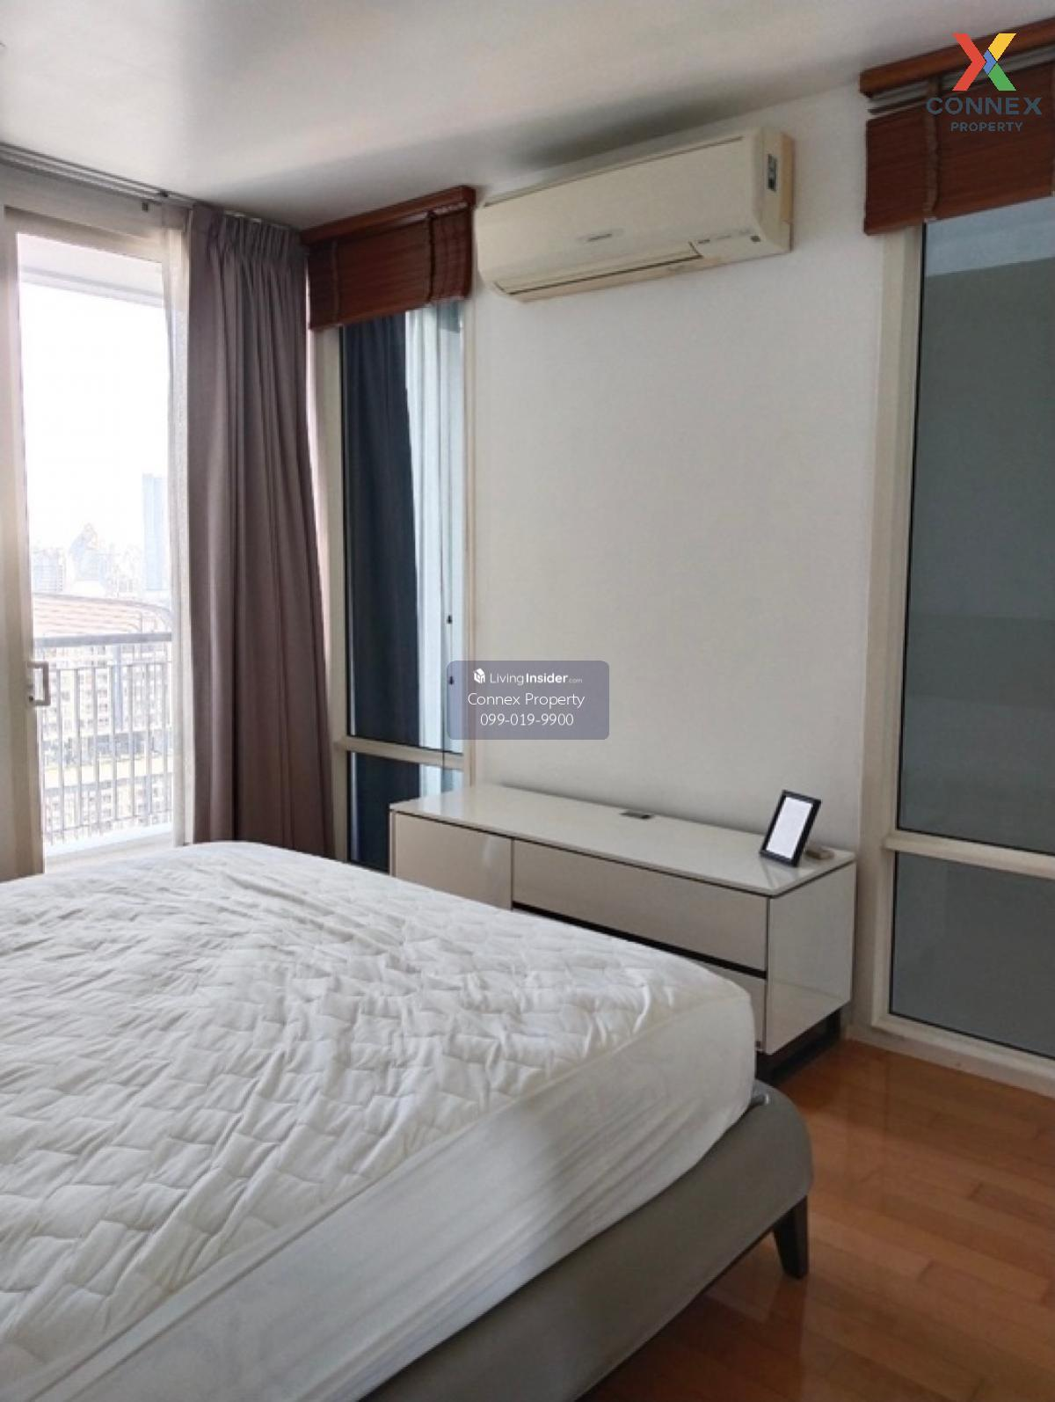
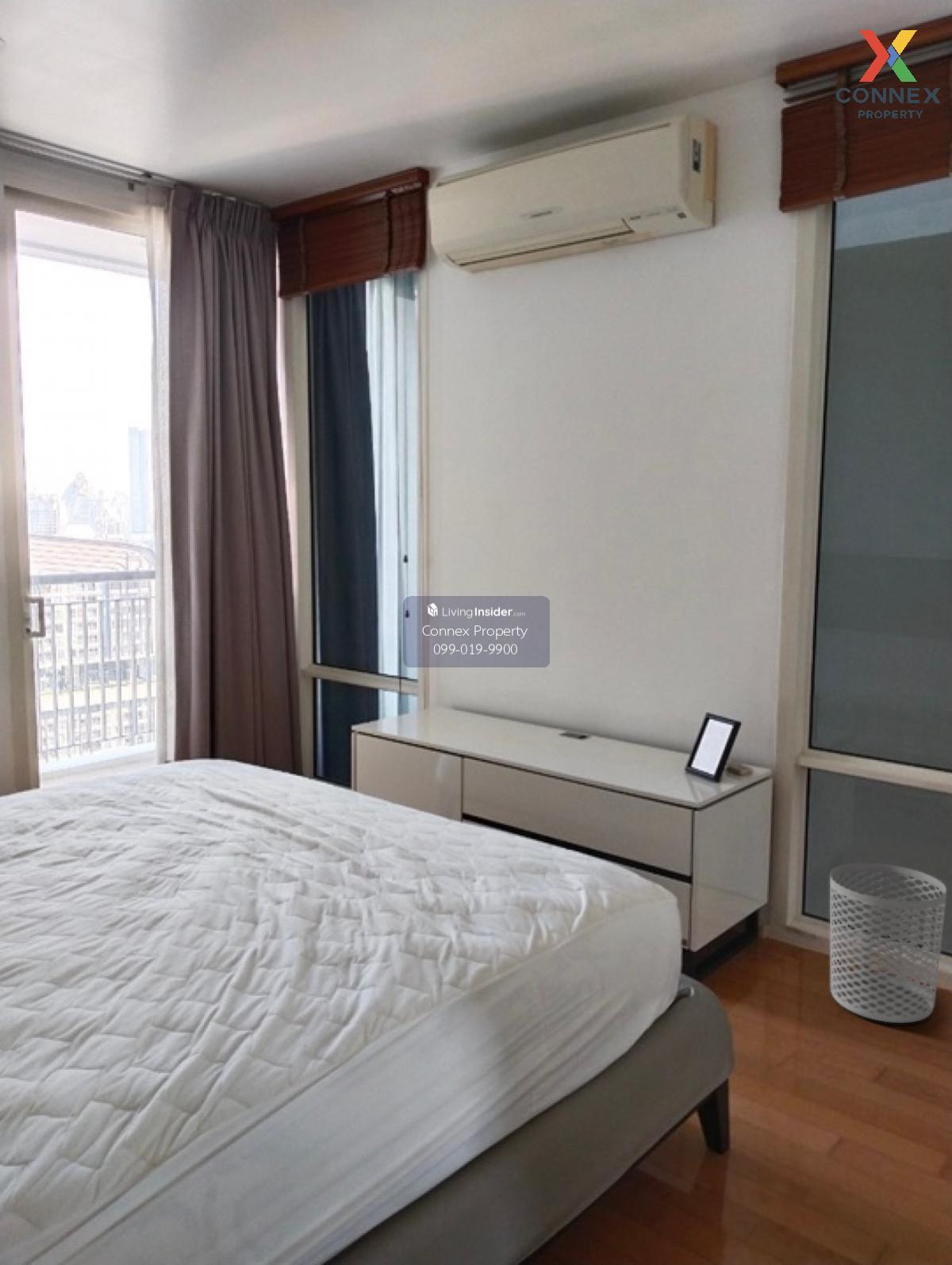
+ waste bin [829,863,947,1024]
